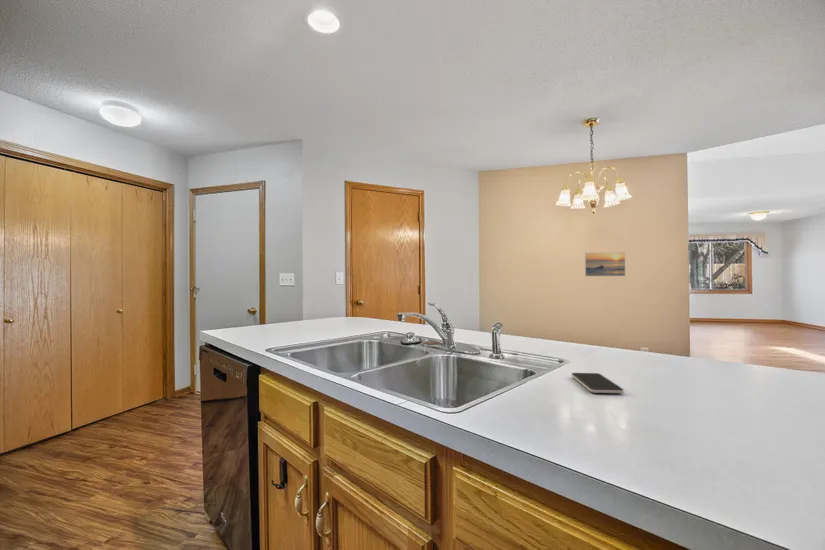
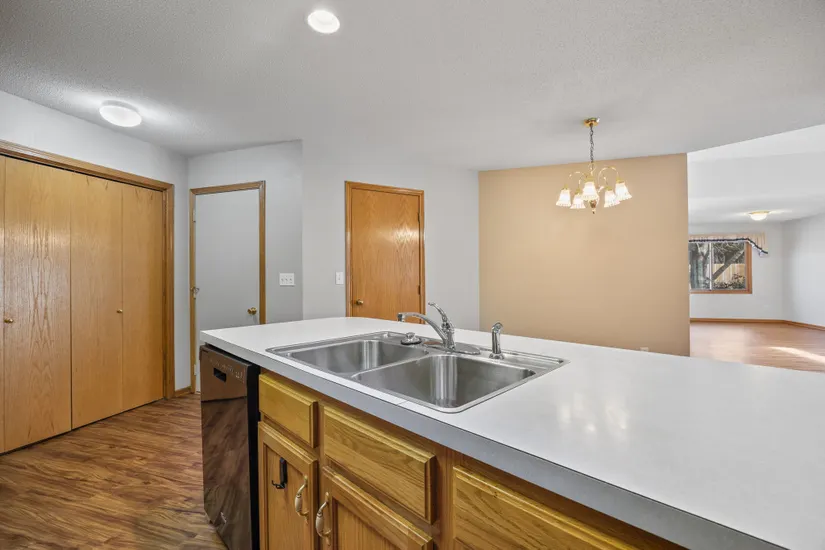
- smartphone [570,372,625,394]
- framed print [584,251,626,277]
